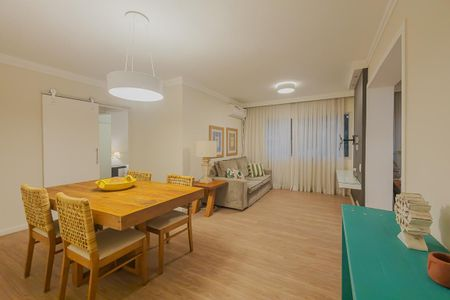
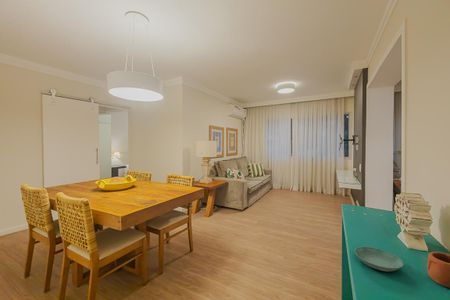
+ saucer [354,246,404,272]
